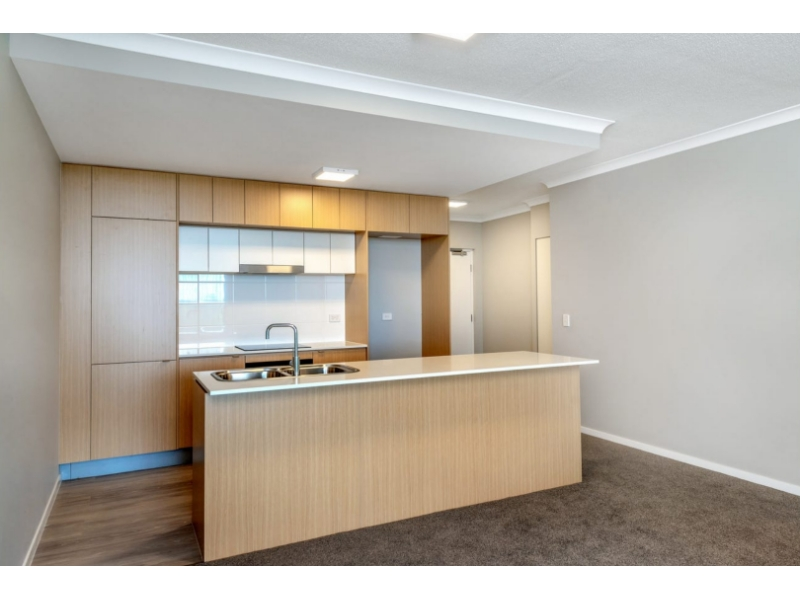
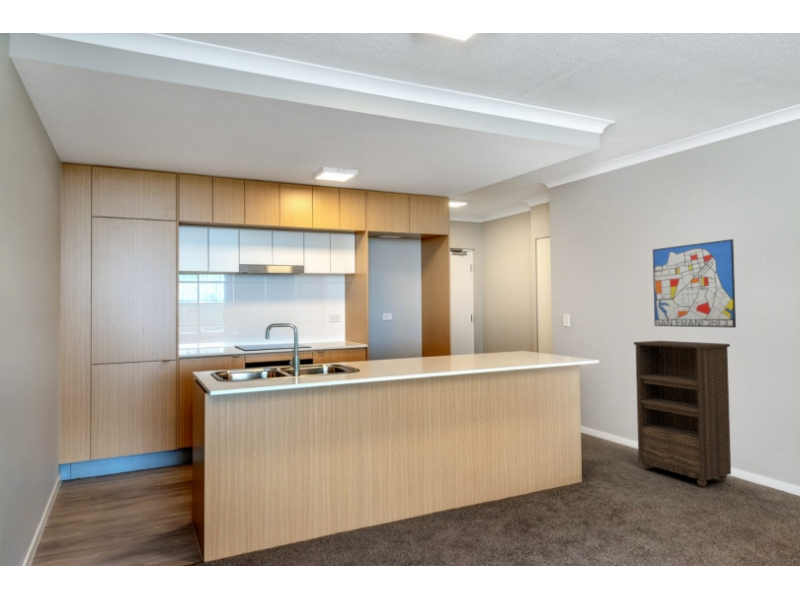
+ wall art [652,238,737,329]
+ bookshelf [633,340,732,487]
